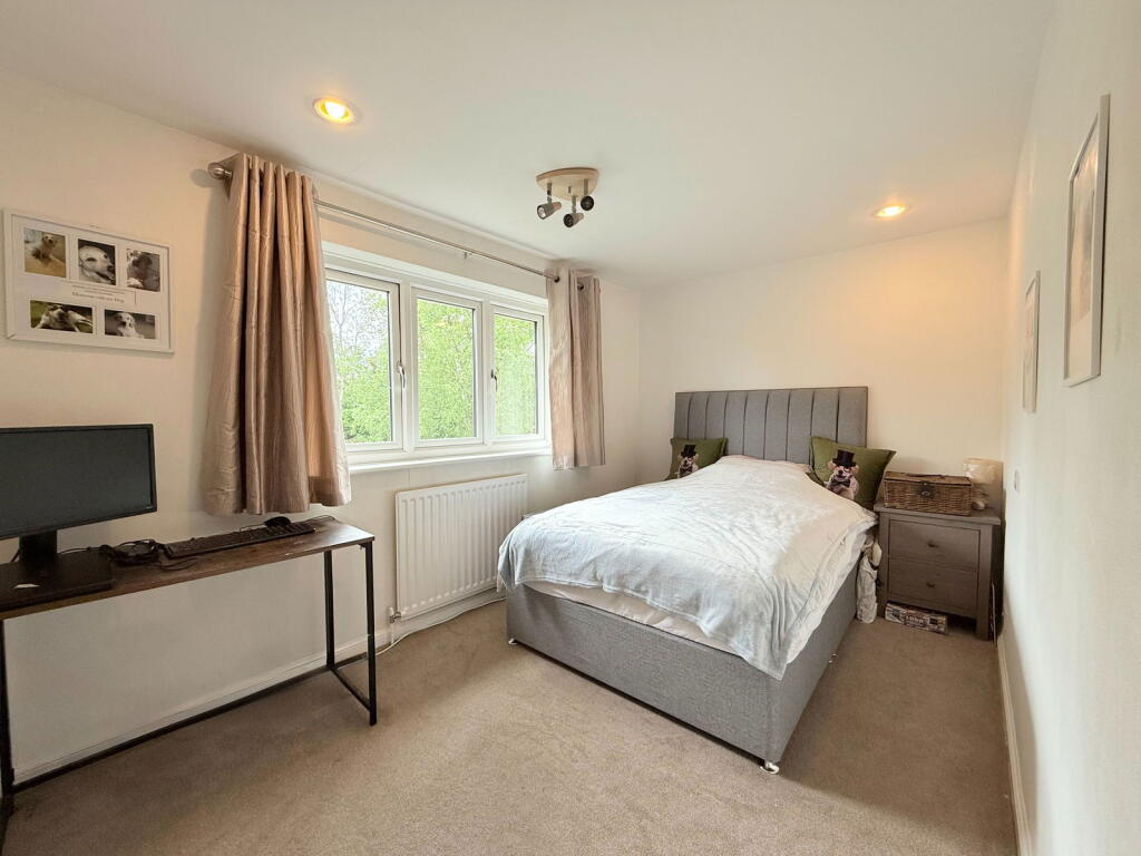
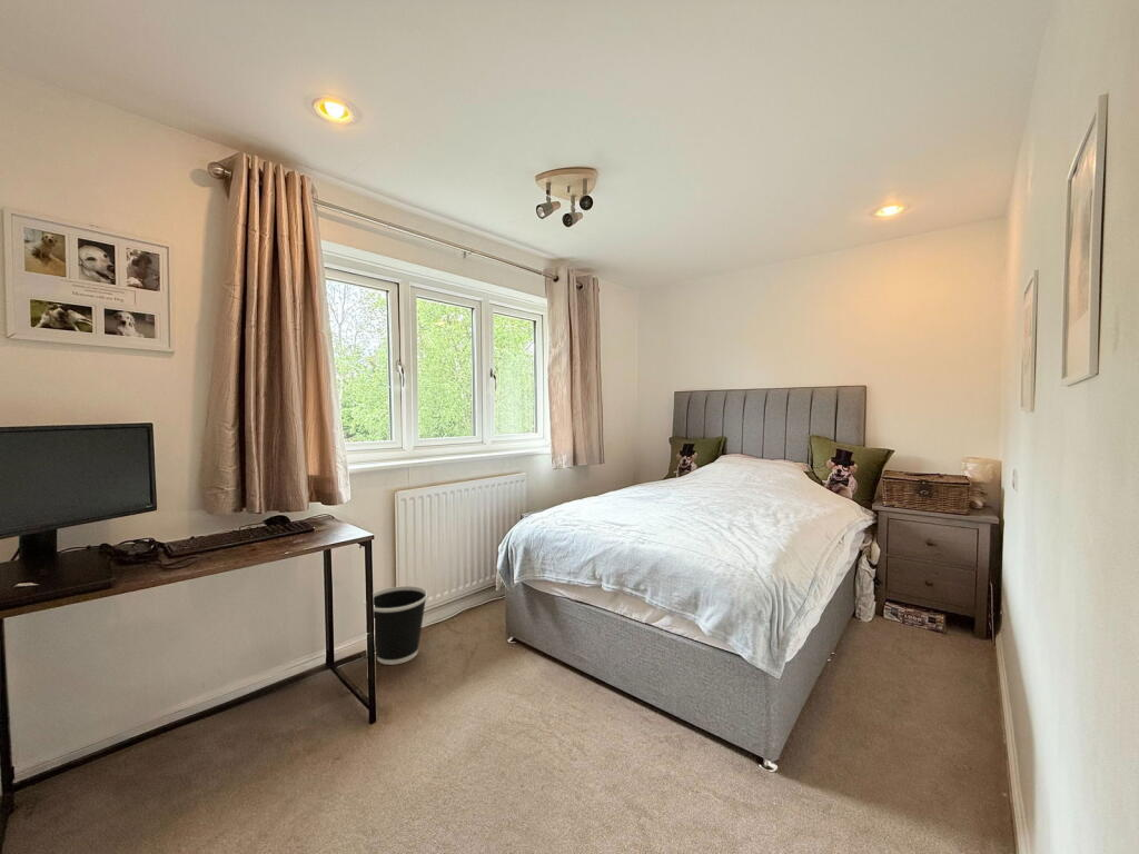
+ wastebasket [364,585,428,666]
